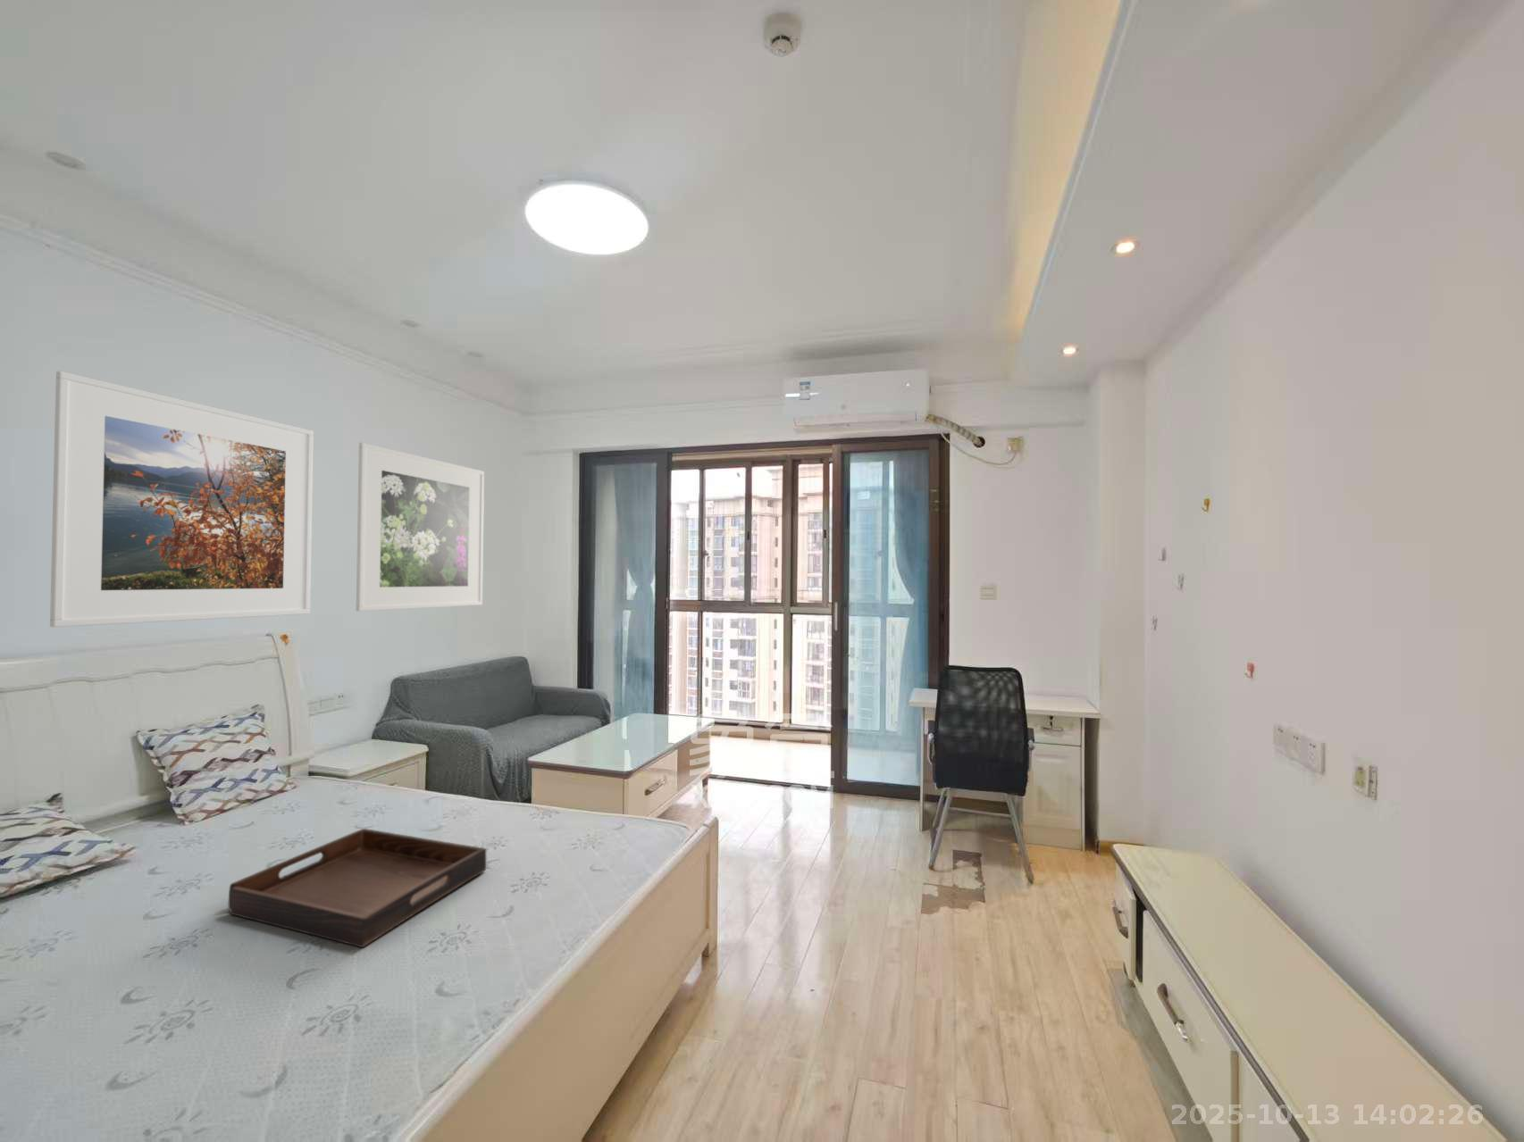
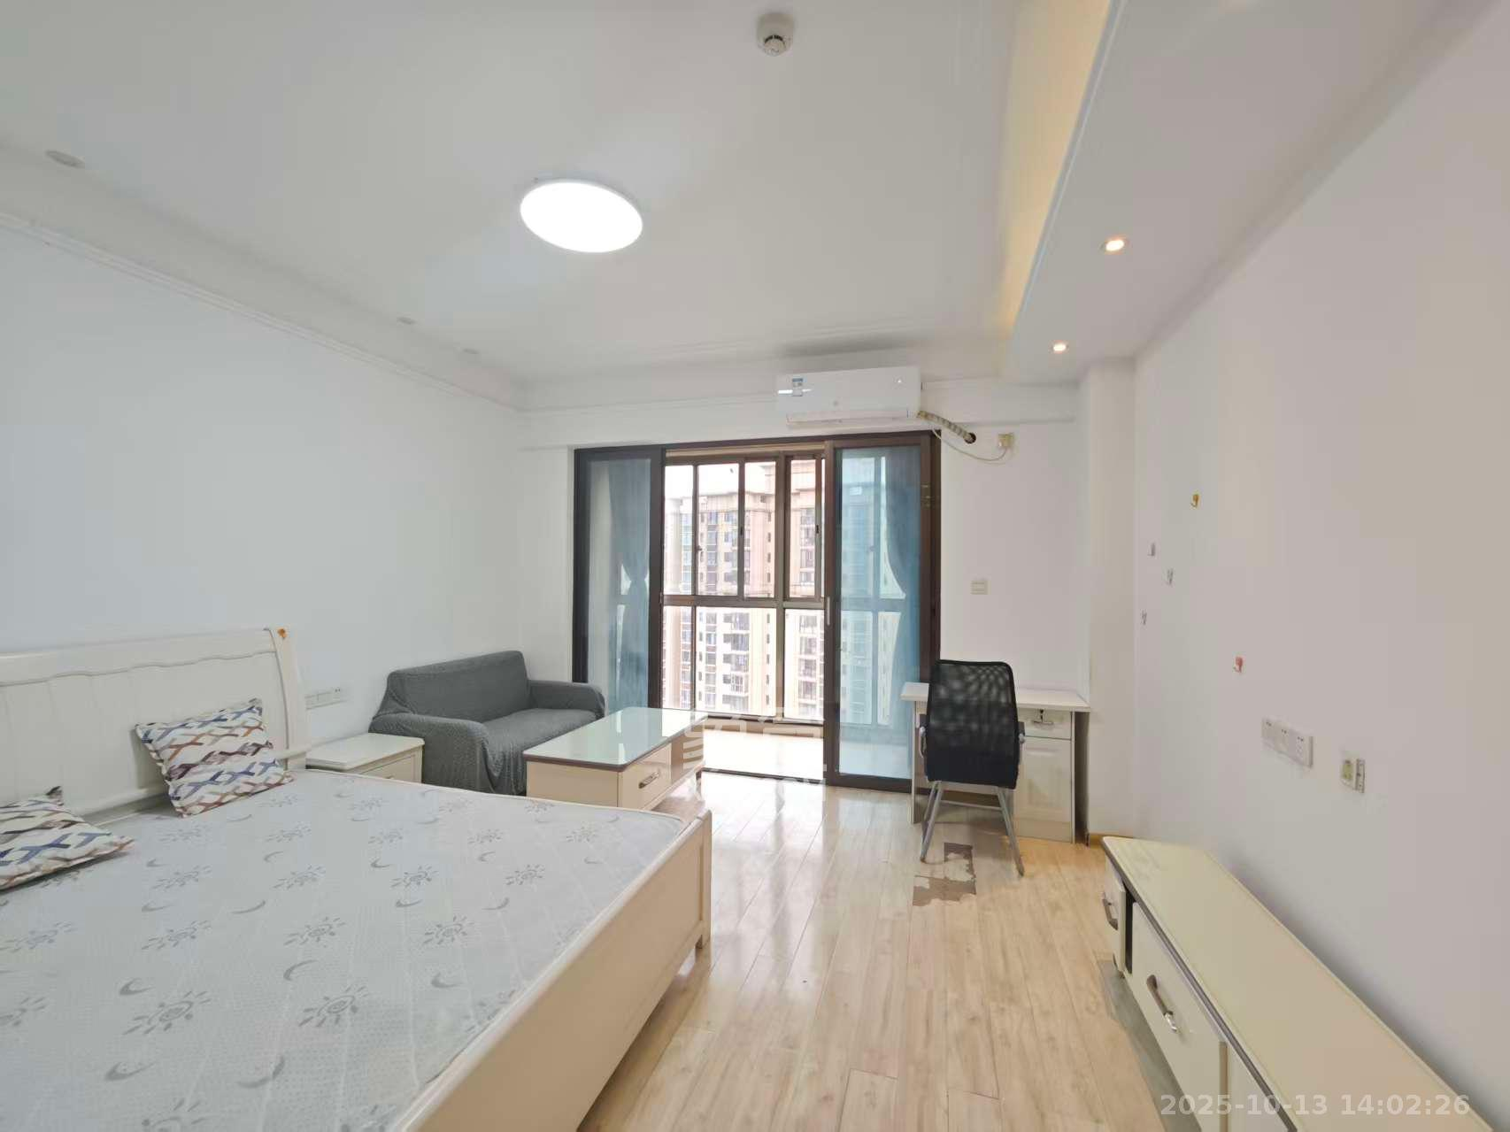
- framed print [355,441,485,613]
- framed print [49,371,314,627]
- serving tray [228,828,487,948]
